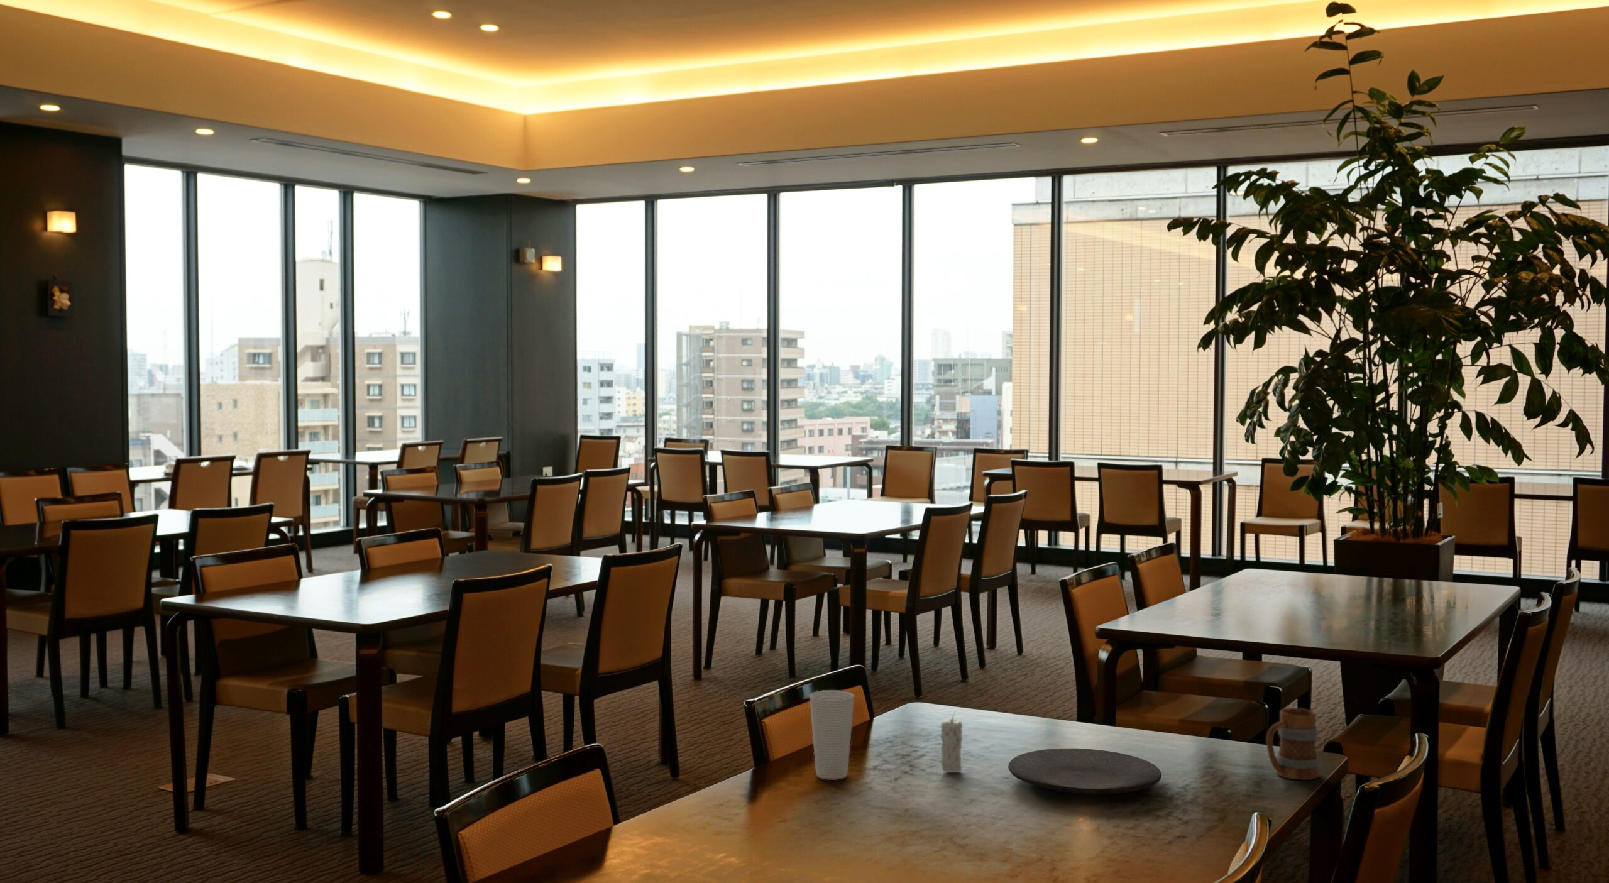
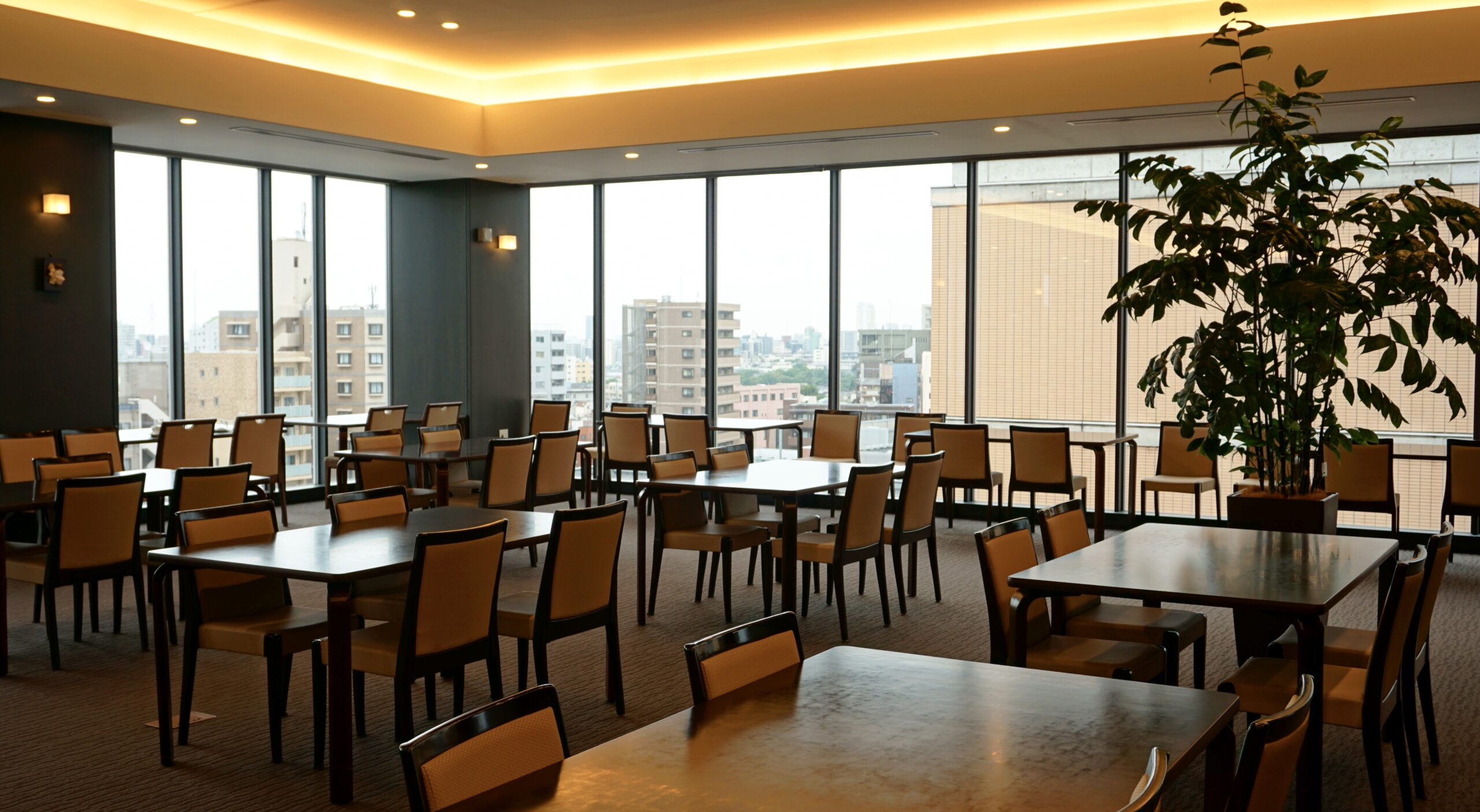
- candle [939,710,963,773]
- cup [809,689,855,781]
- mug [1265,707,1321,781]
- plate [1008,748,1162,795]
